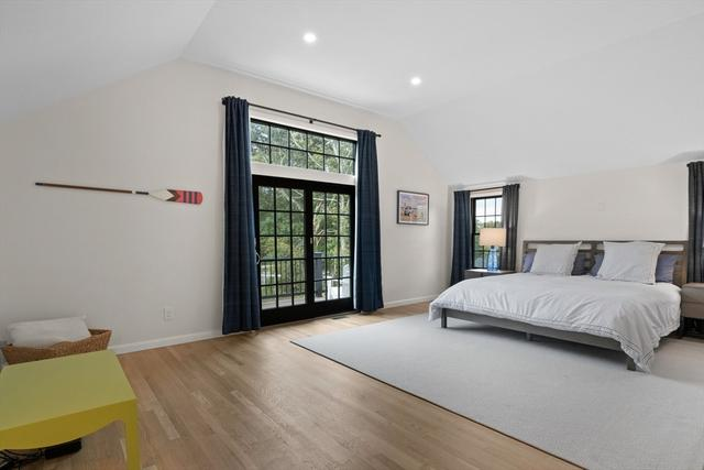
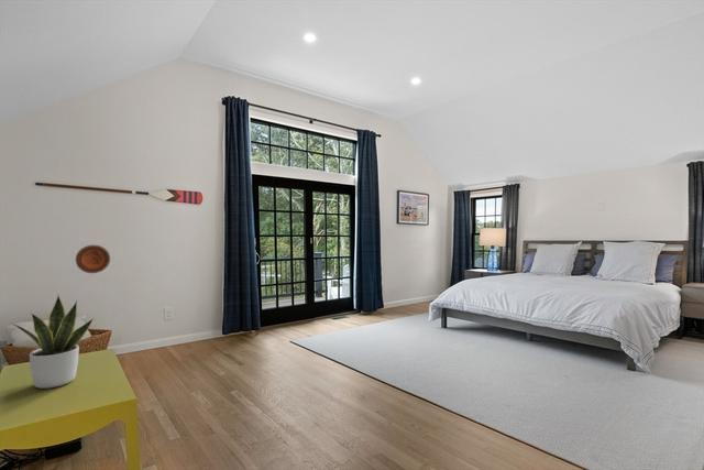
+ decorative plate [75,244,111,274]
+ potted plant [9,295,95,390]
